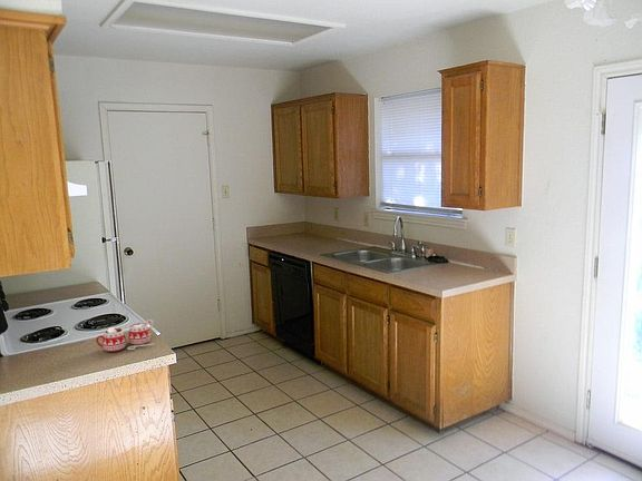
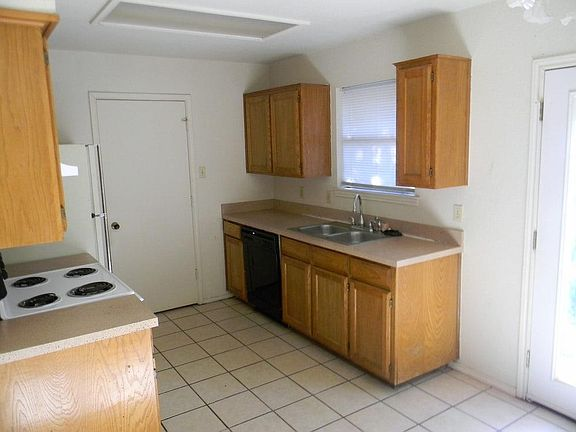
- mug [95,318,156,353]
